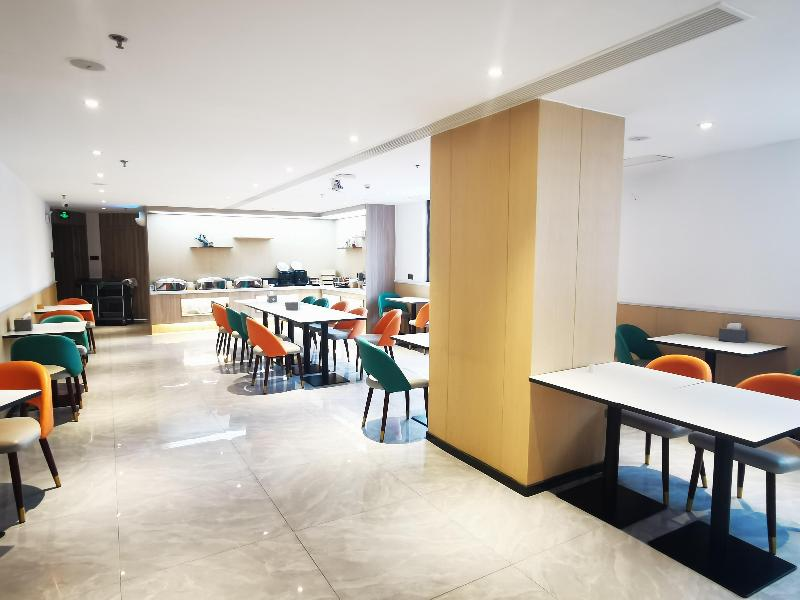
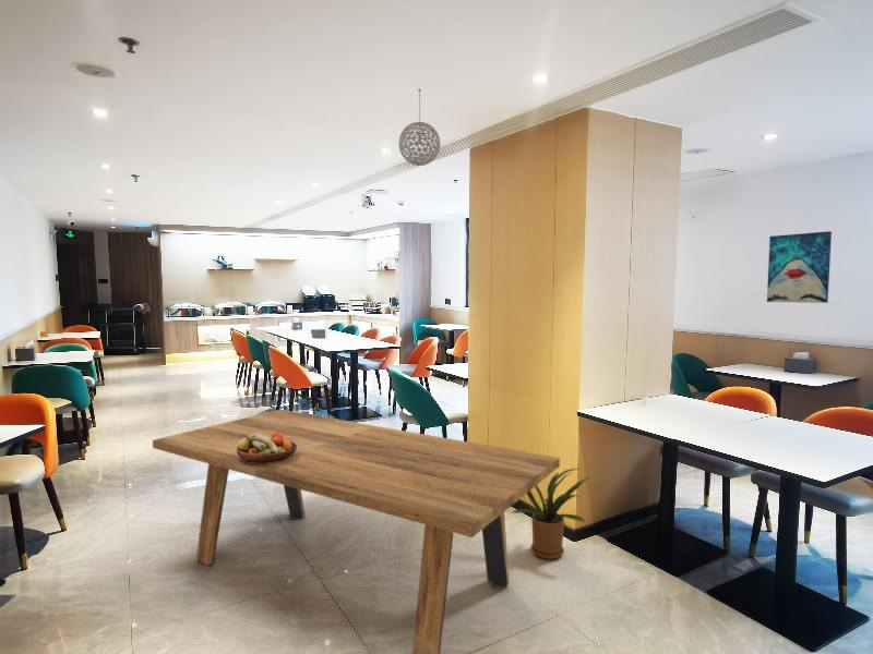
+ fruit bowl [237,433,297,463]
+ pendant light [397,87,442,167]
+ house plant [512,468,590,560]
+ wall art [766,230,833,304]
+ dining table [152,409,561,654]
